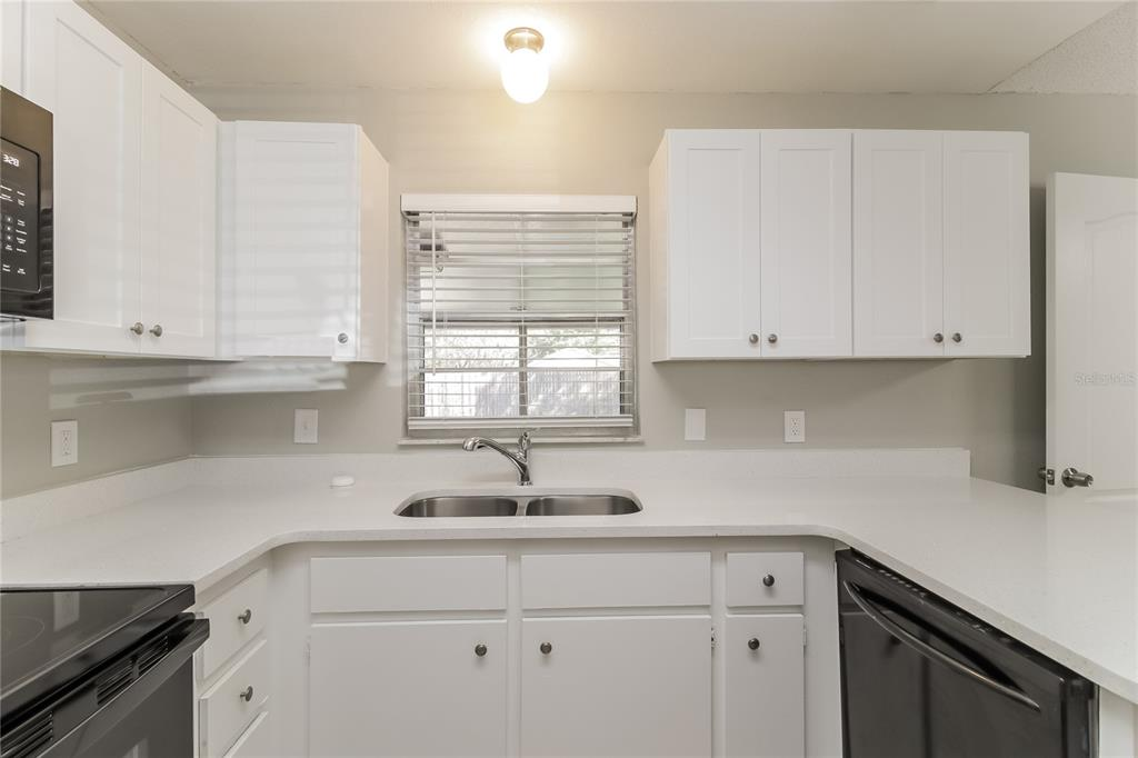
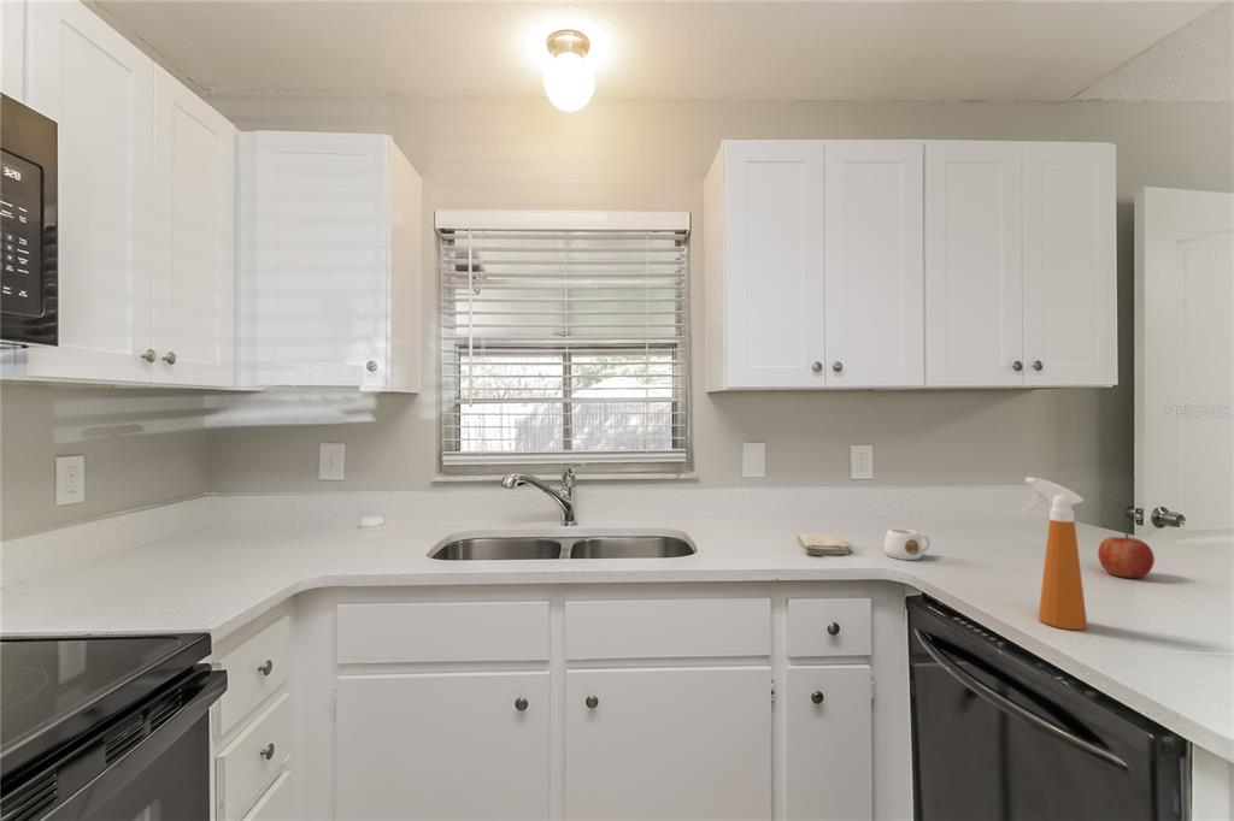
+ spray bottle [1015,476,1088,631]
+ fruit [1097,533,1156,579]
+ washcloth [795,532,851,556]
+ mug [882,527,932,561]
